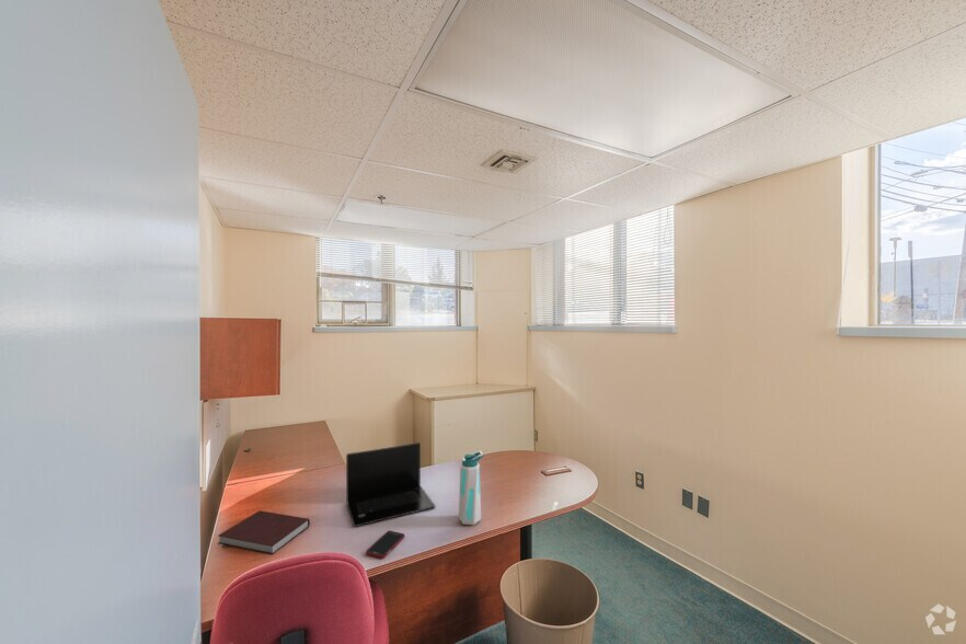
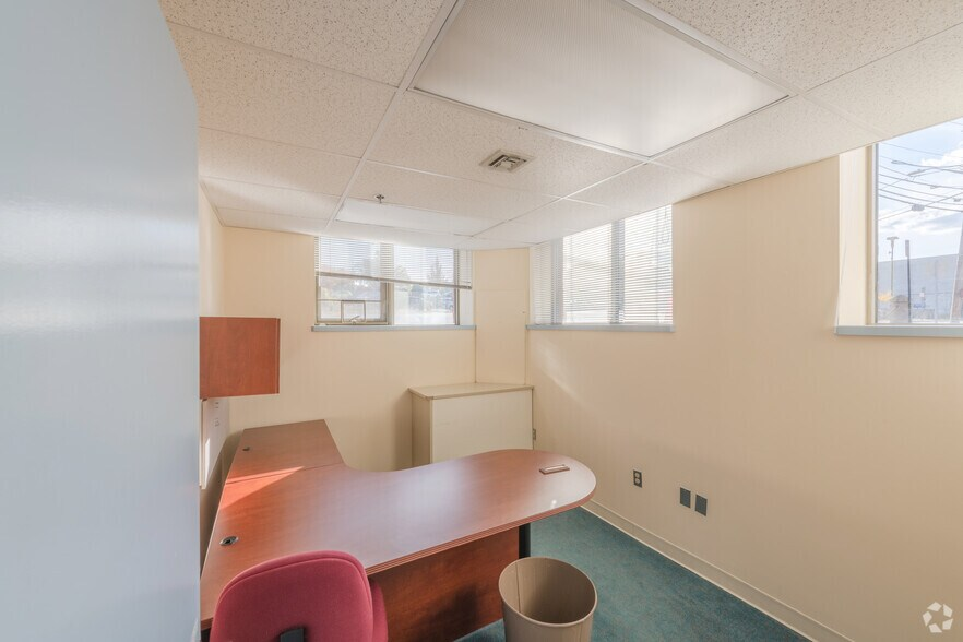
- cell phone [365,530,406,560]
- laptop [345,441,436,528]
- notebook [217,509,311,555]
- water bottle [458,450,484,526]
